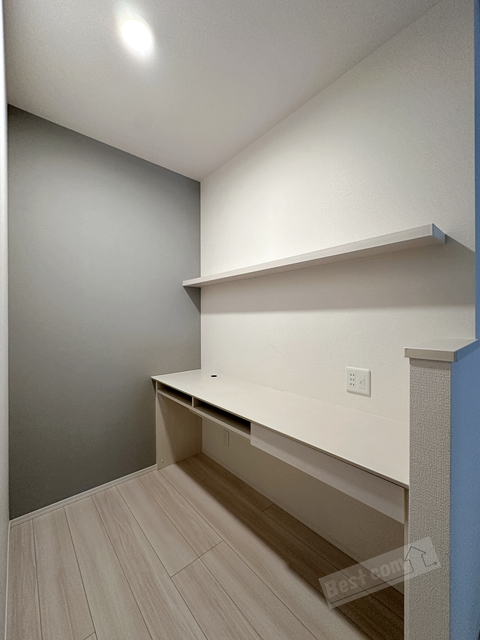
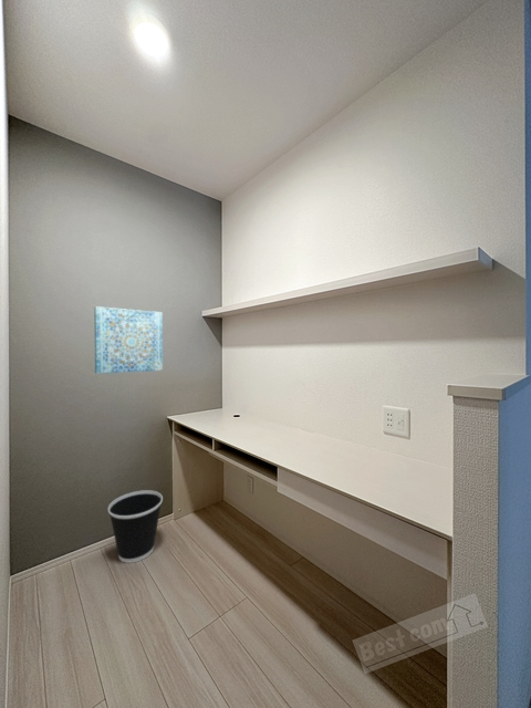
+ wastebasket [107,489,164,564]
+ wall art [93,305,164,375]
